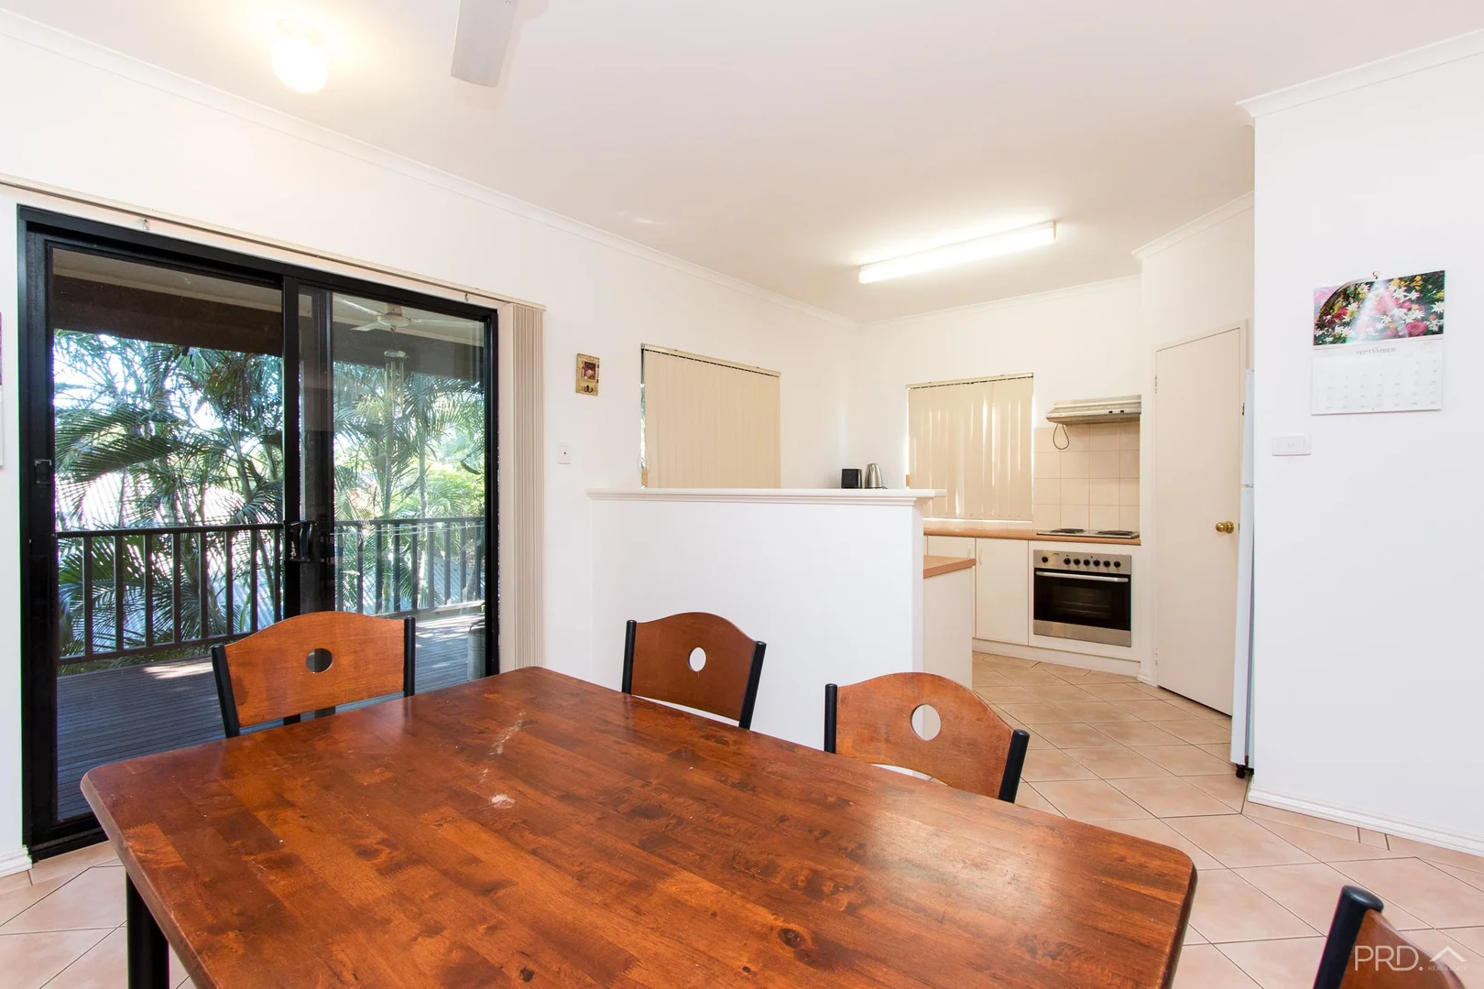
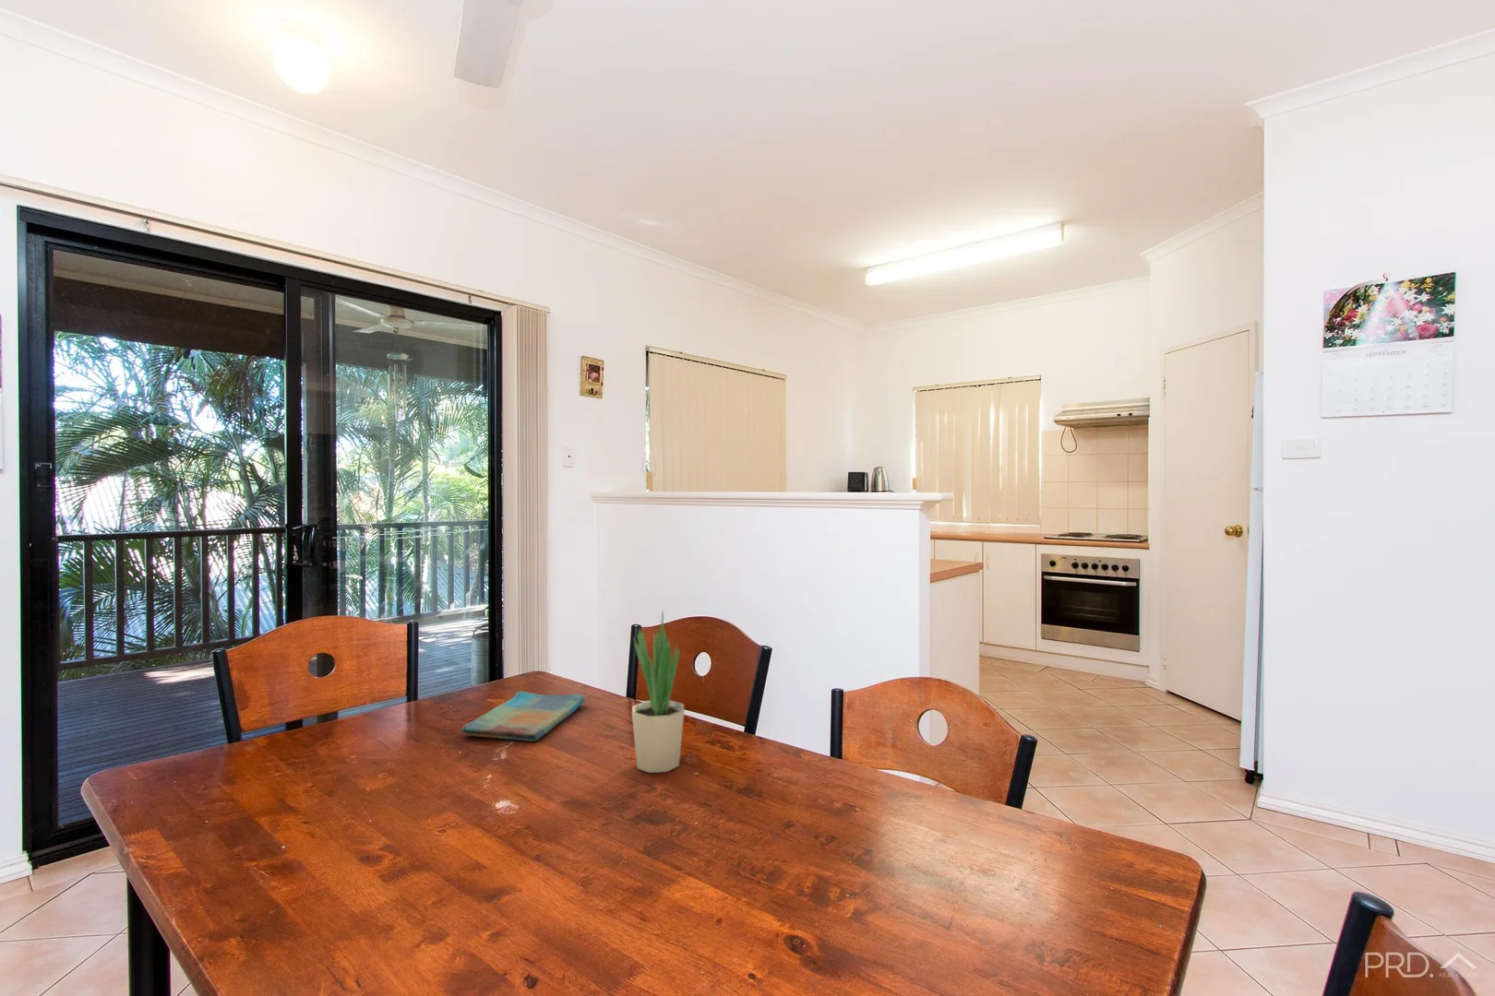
+ potted plant [631,608,685,774]
+ dish towel [461,690,585,743]
